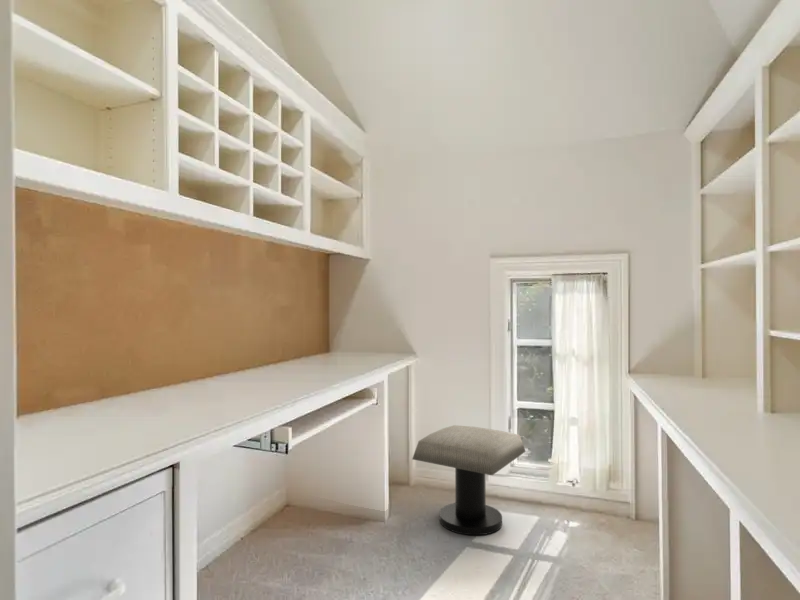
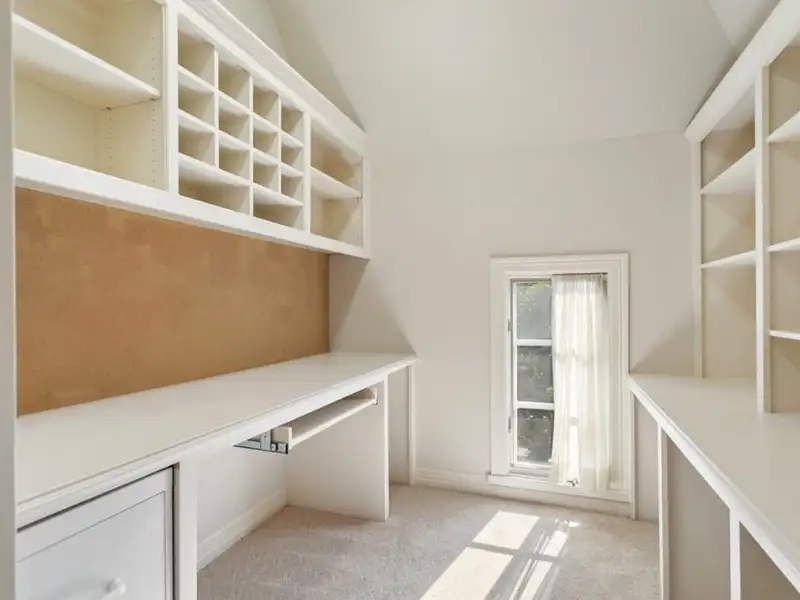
- stool [411,424,527,536]
